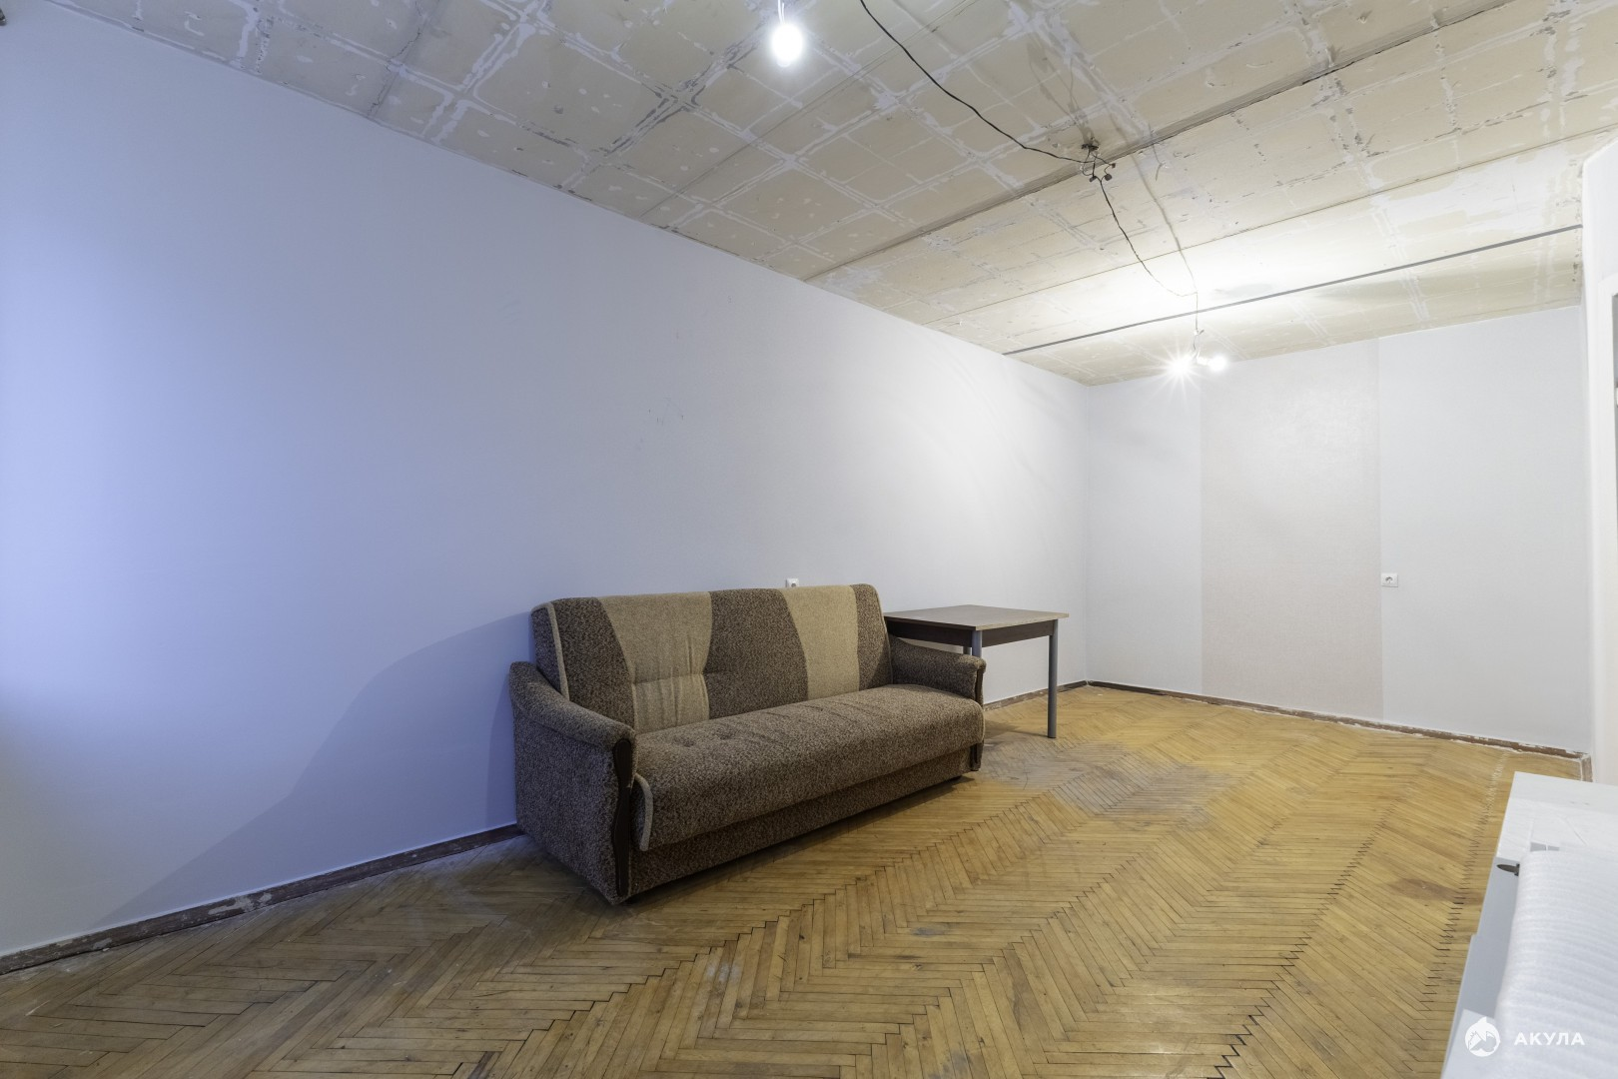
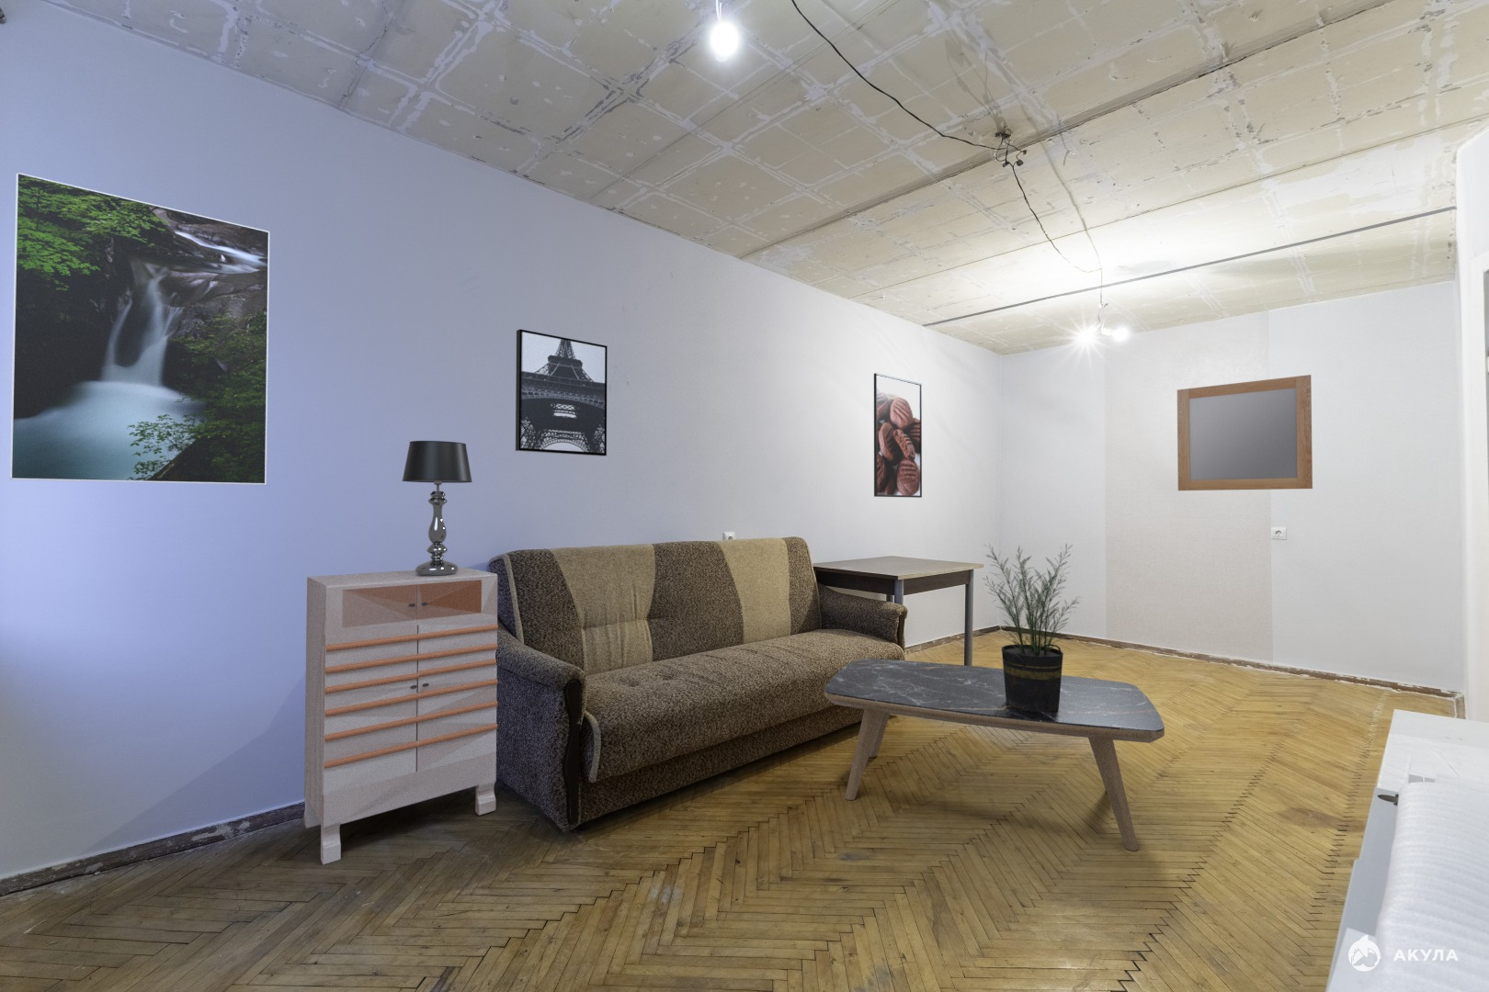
+ dresser [304,567,499,866]
+ wall art [515,328,608,457]
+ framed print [9,170,270,486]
+ table lamp [401,440,473,576]
+ home mirror [1177,374,1314,492]
+ coffee table [823,658,1165,851]
+ potted plant [982,544,1081,712]
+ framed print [873,372,923,498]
